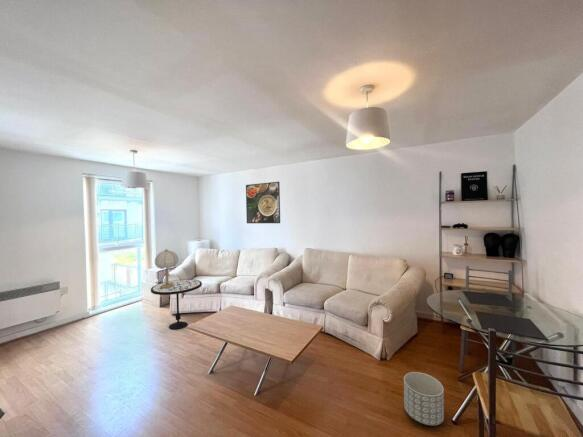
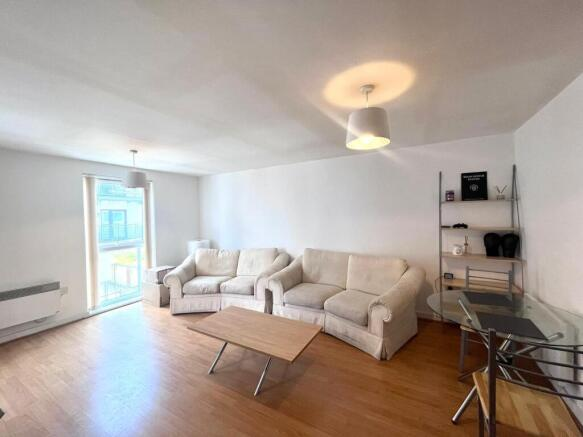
- planter [403,371,445,427]
- table lamp [154,248,179,288]
- side table [150,278,203,331]
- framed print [245,181,281,224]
